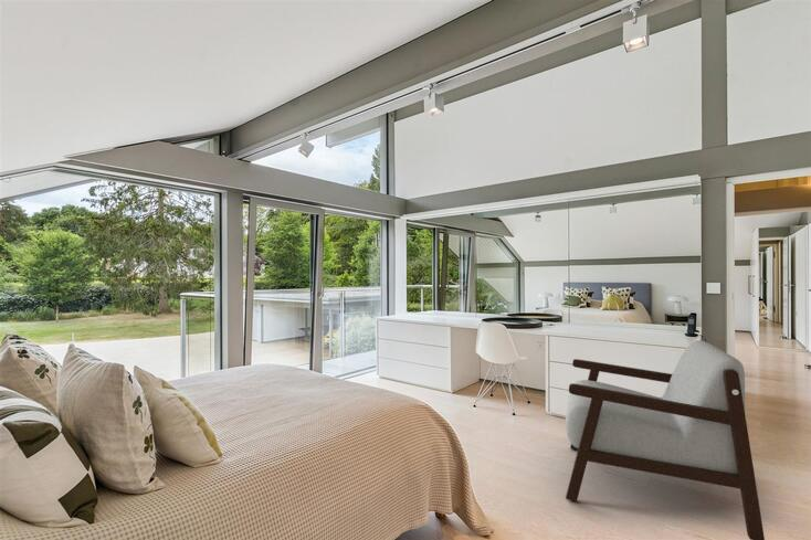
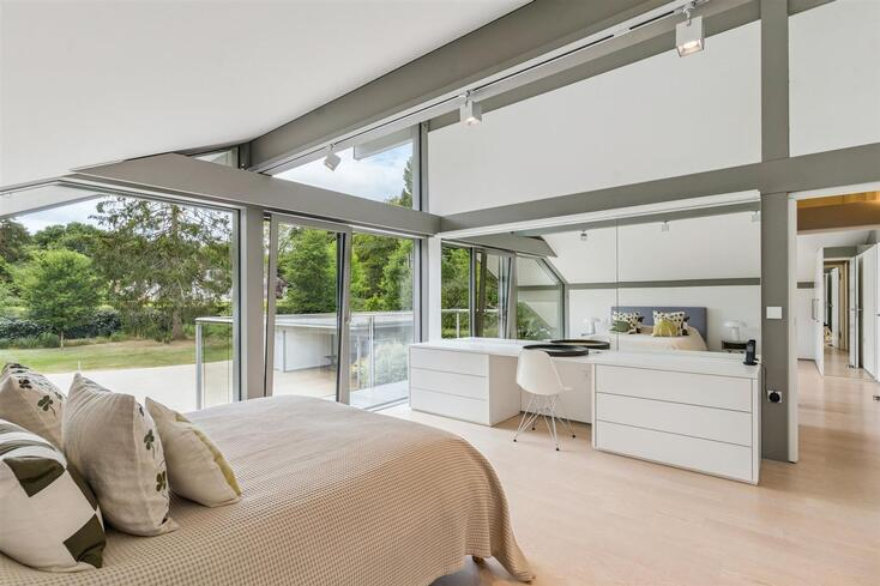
- armchair [565,339,766,540]
